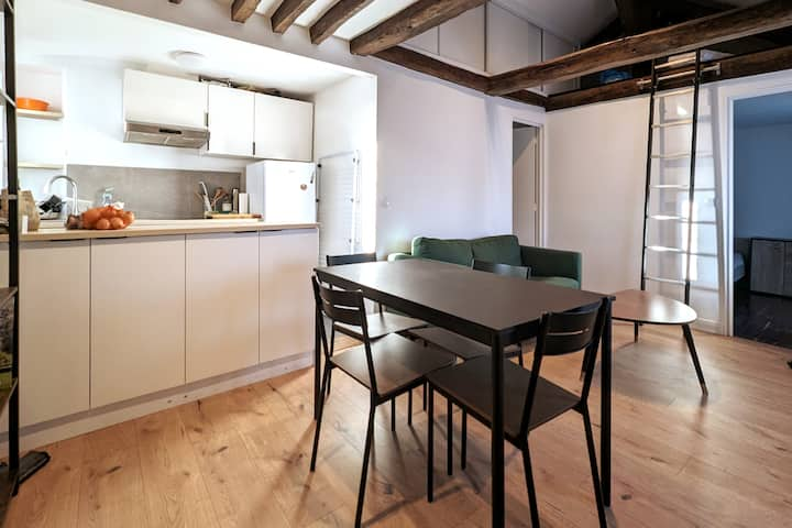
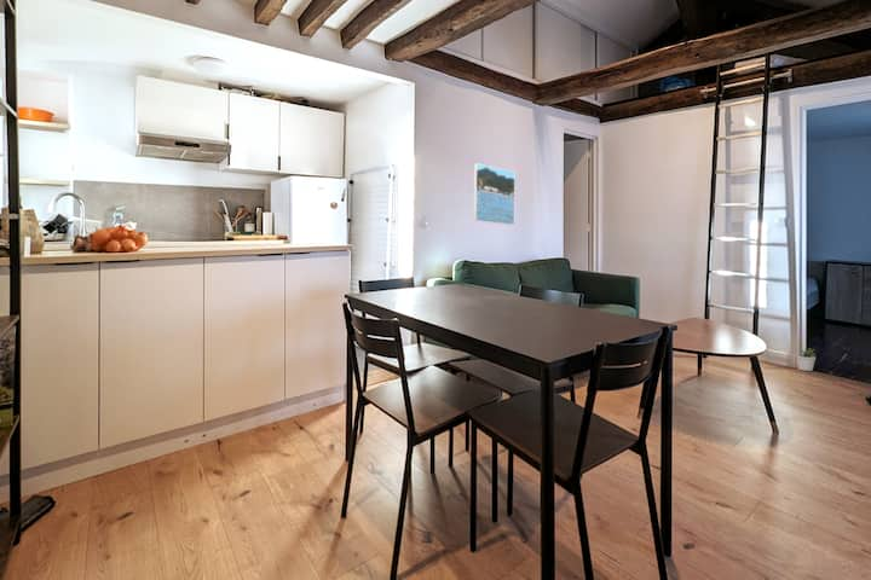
+ potted plant [795,348,817,372]
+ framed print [472,162,517,226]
